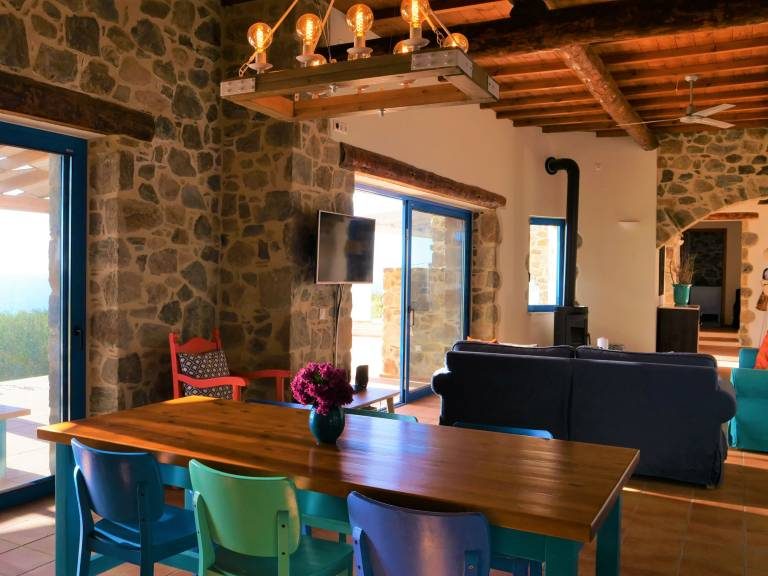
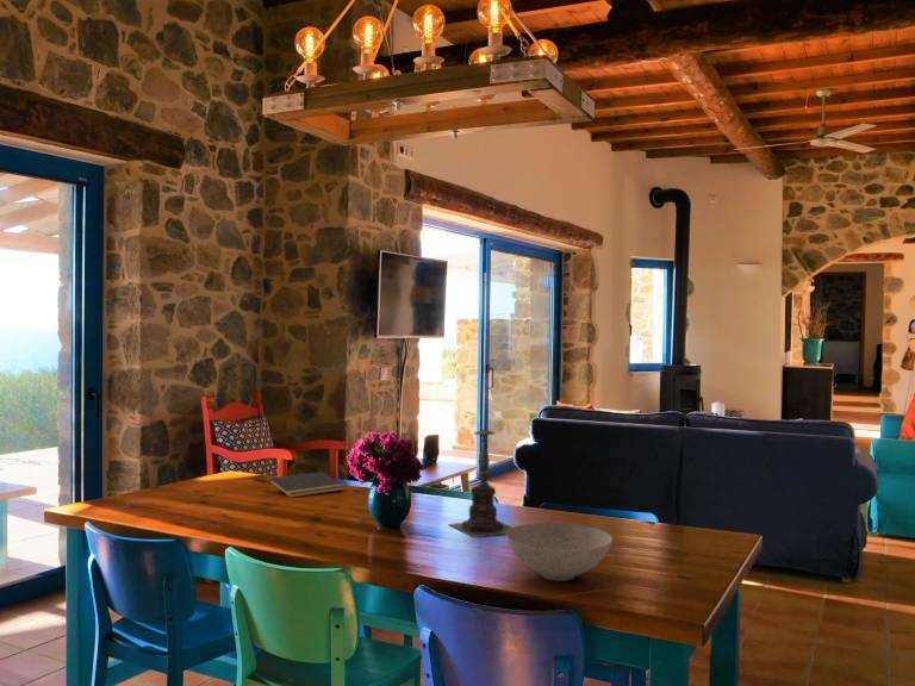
+ notepad [267,470,346,499]
+ candle holder [448,414,513,540]
+ bowl [505,522,614,581]
